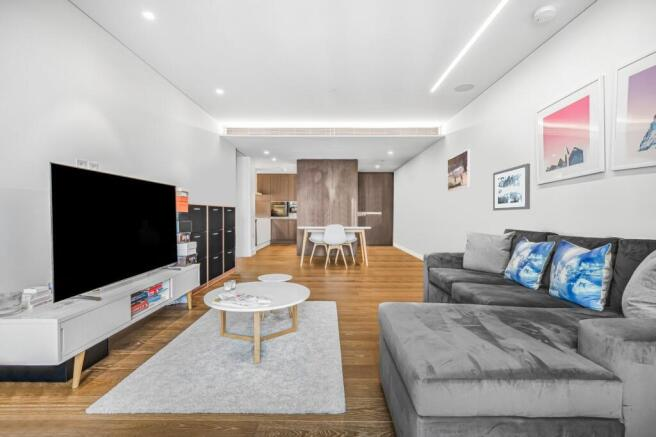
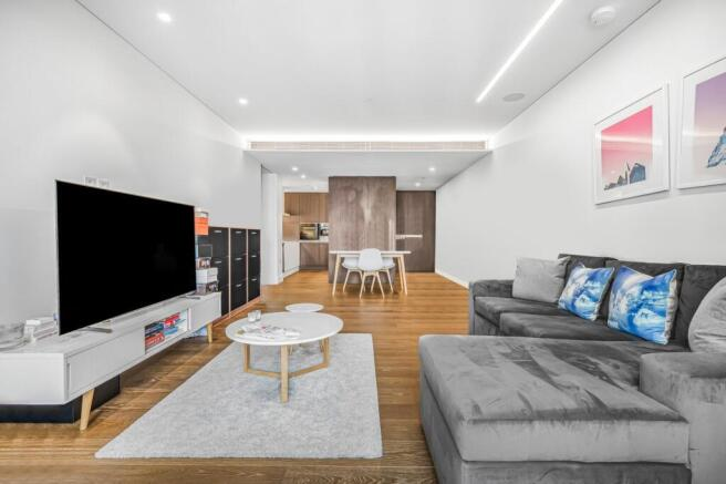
- wall art [492,163,531,212]
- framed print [446,149,471,193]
